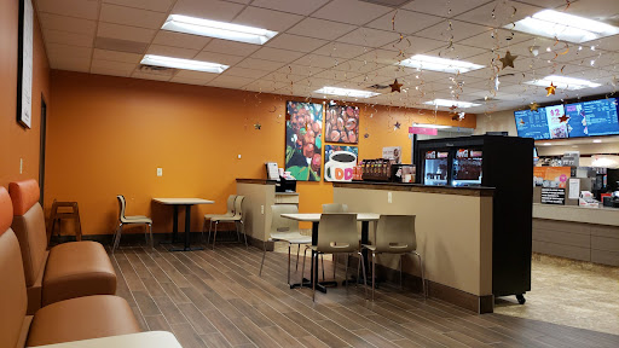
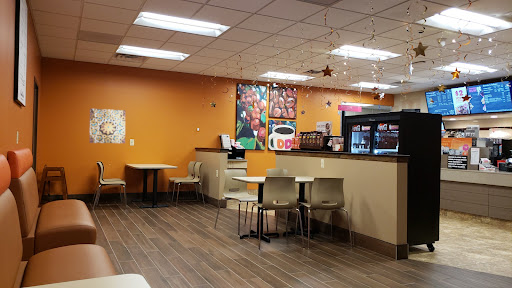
+ wall art [89,108,126,144]
